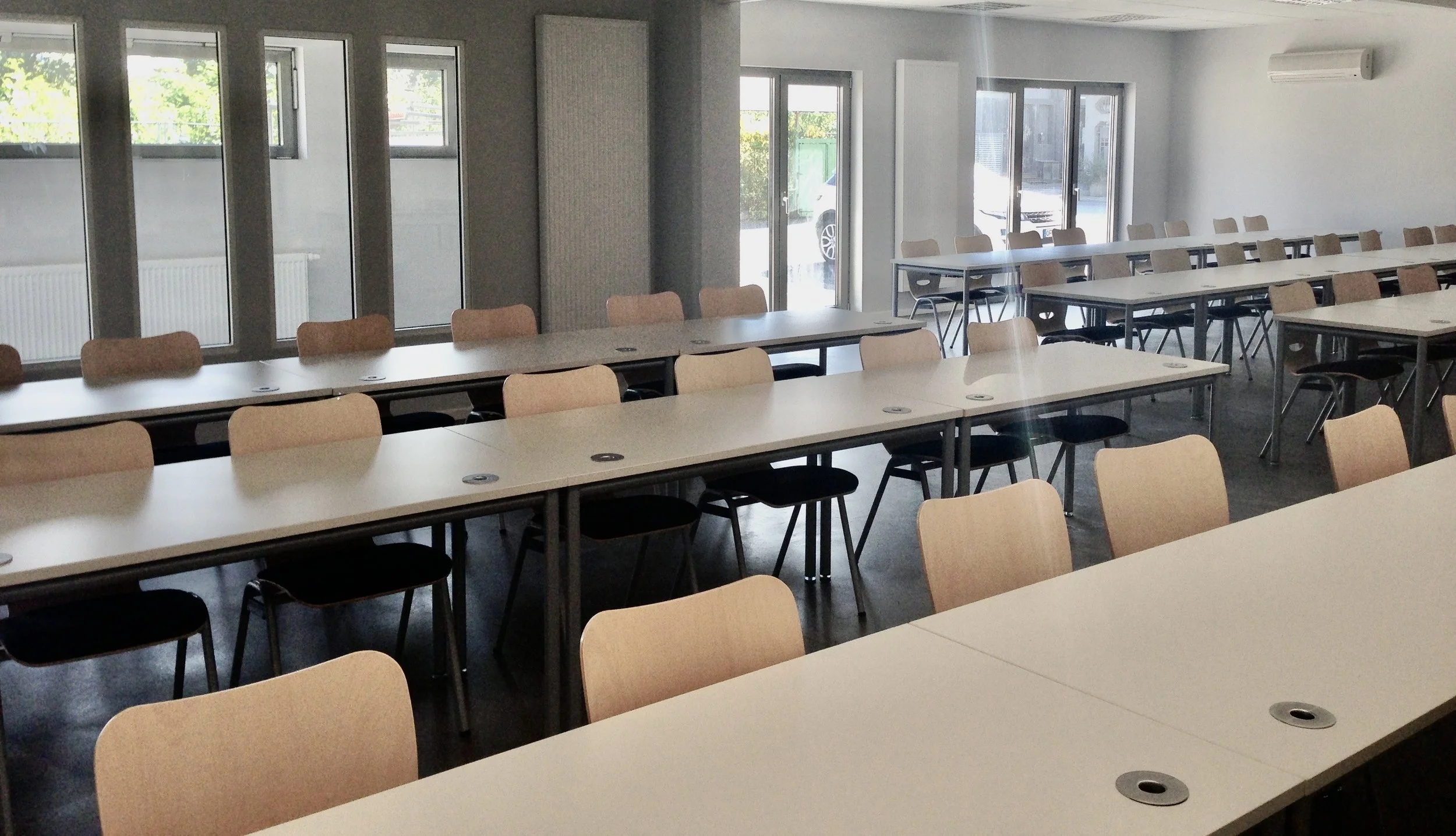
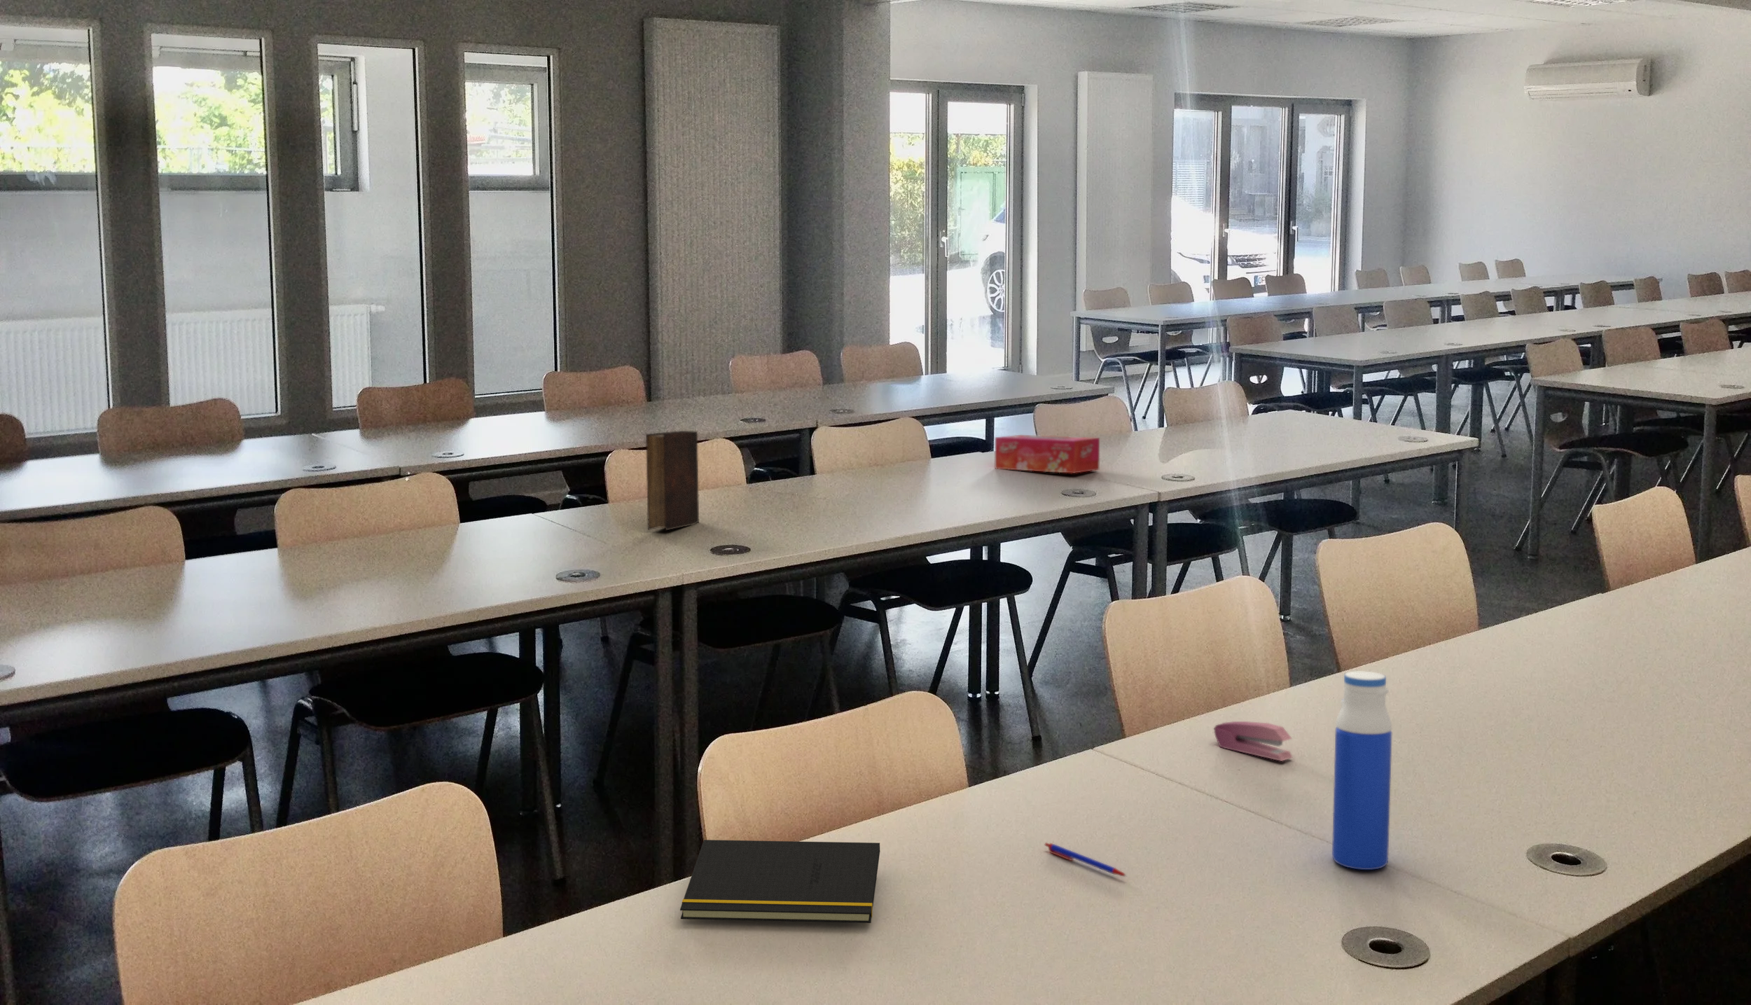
+ stapler [1213,720,1294,762]
+ notepad [679,839,880,923]
+ water bottle [1331,671,1393,870]
+ pen [1044,842,1128,876]
+ bible [645,430,700,531]
+ tissue box [995,434,1100,474]
